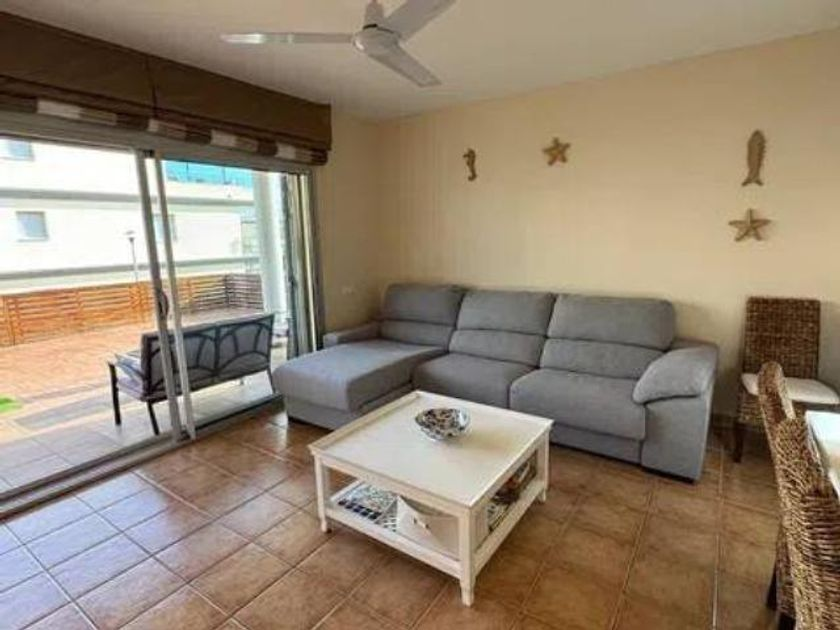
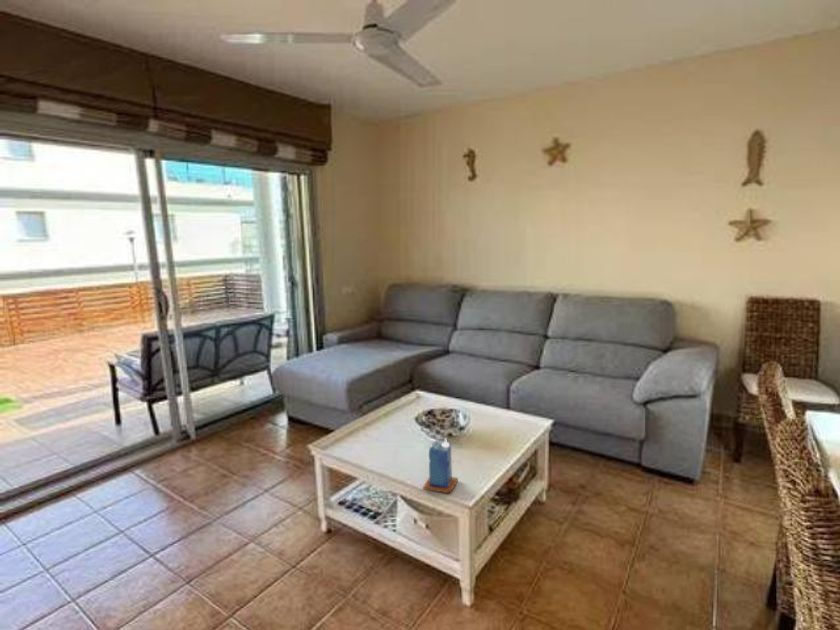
+ candle [422,437,459,494]
